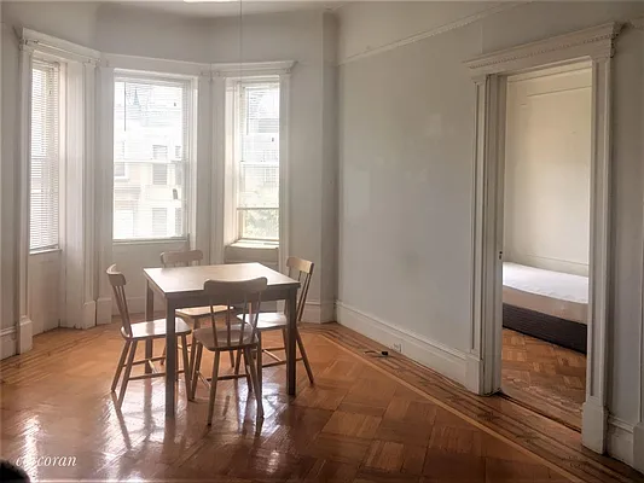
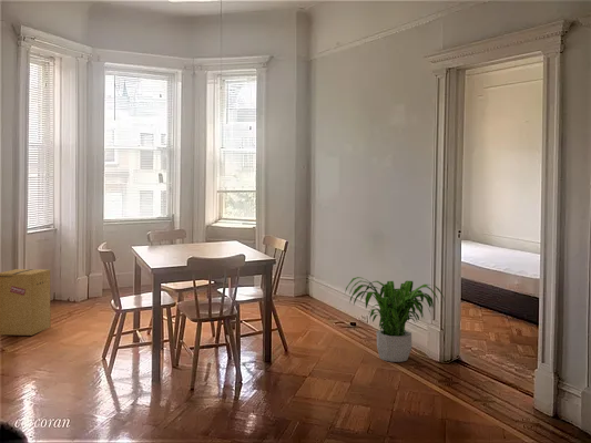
+ cardboard box [0,268,52,337]
+ potted plant [344,276,446,363]
